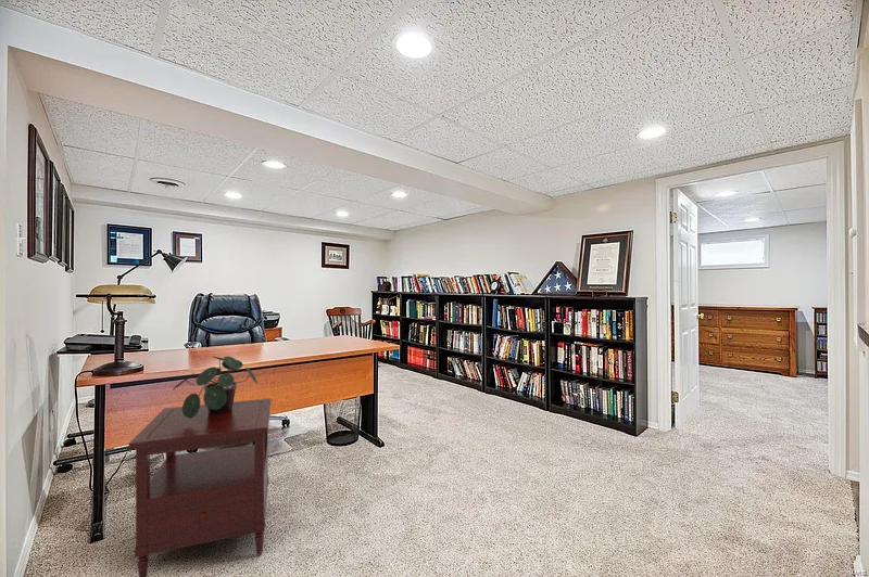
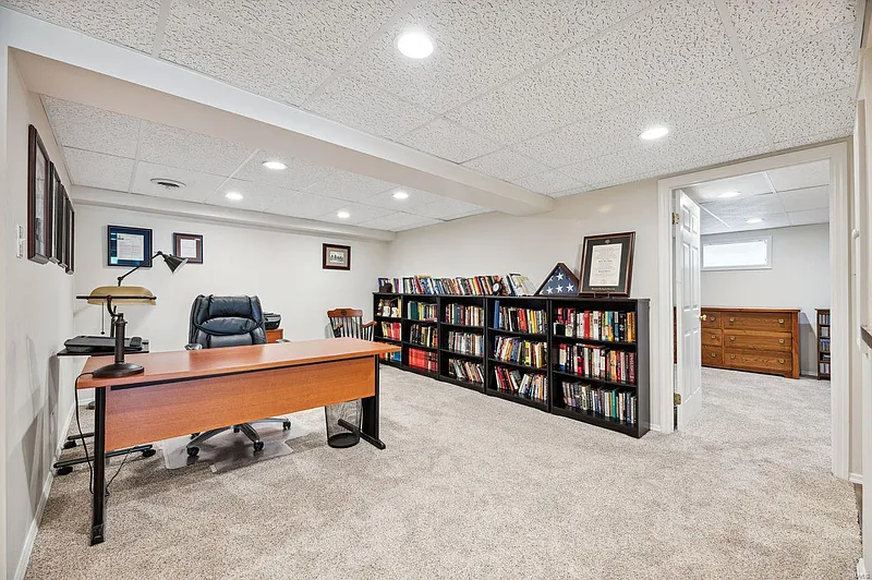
- potted plant [172,355,259,419]
- side table [127,397,273,577]
